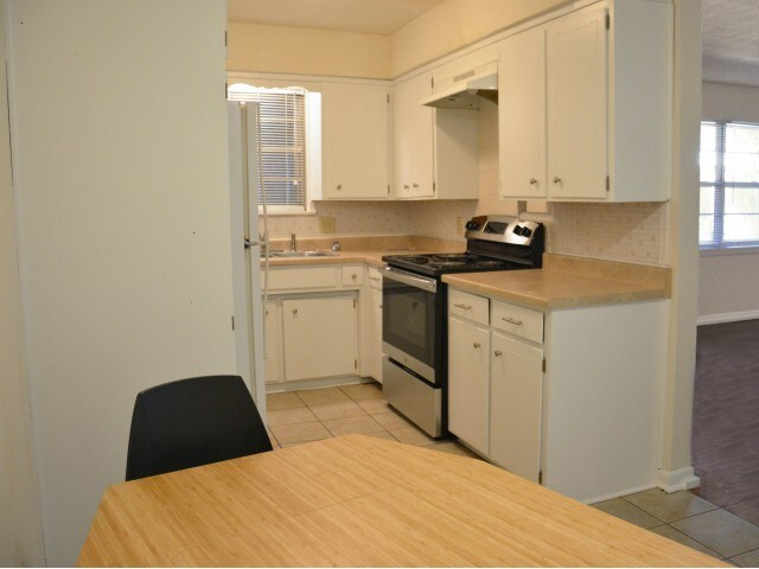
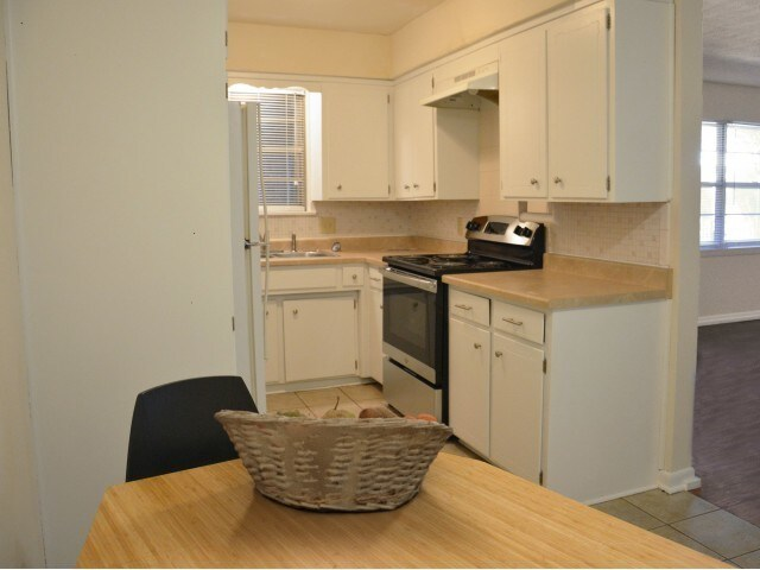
+ fruit basket [213,395,455,513]
